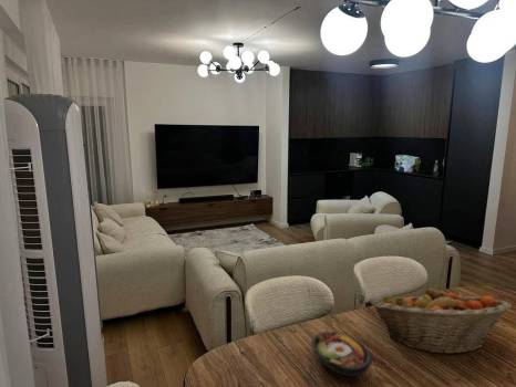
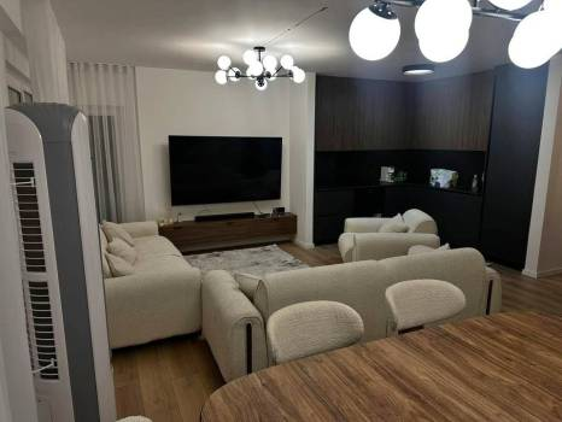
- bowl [310,331,373,377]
- fruit basket [370,286,513,356]
